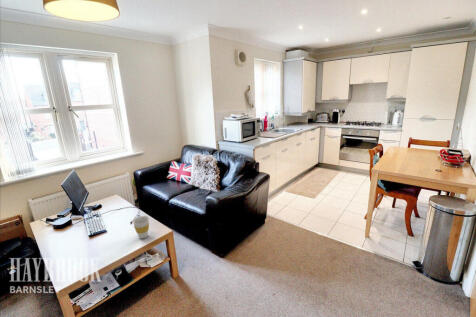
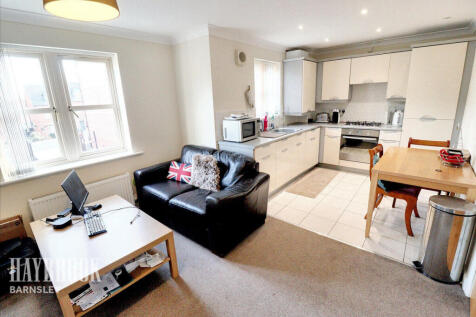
- cup [132,215,150,240]
